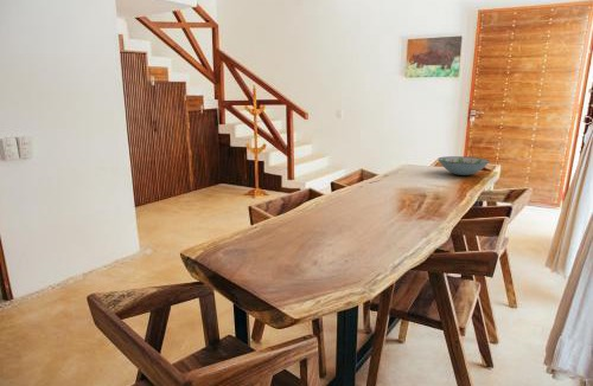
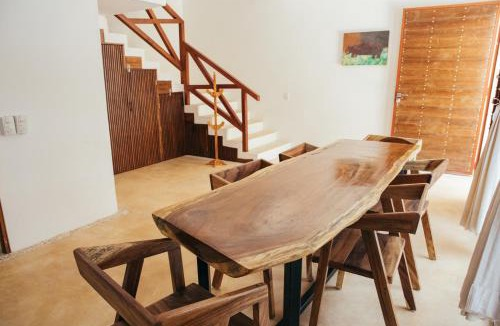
- decorative bowl [436,155,491,176]
